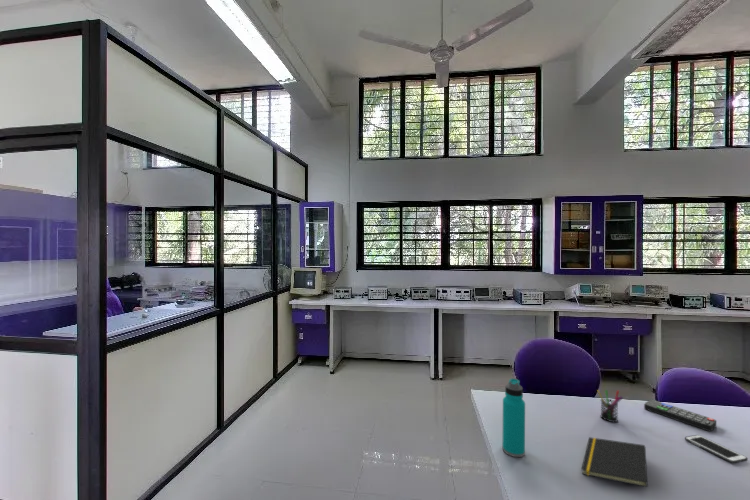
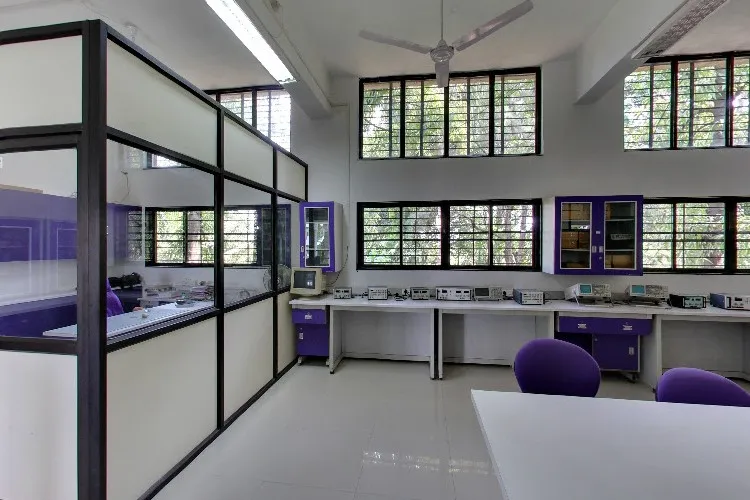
- pen holder [596,389,624,423]
- notepad [580,436,649,488]
- cell phone [684,434,749,464]
- remote control [643,399,717,432]
- water bottle [501,377,526,458]
